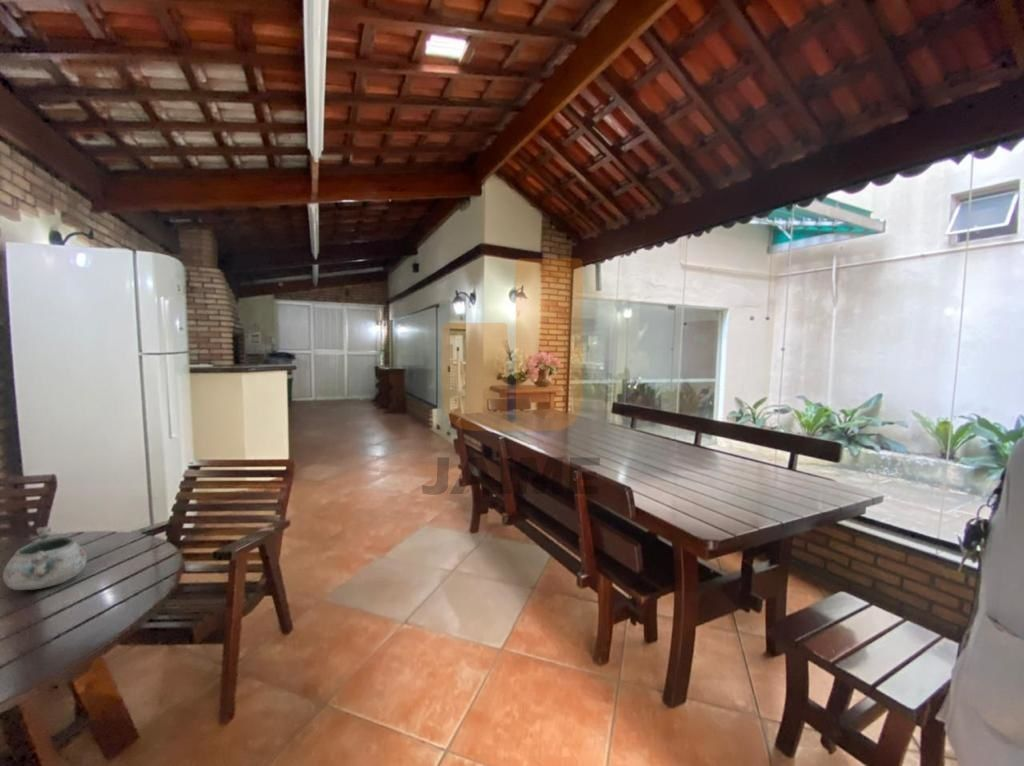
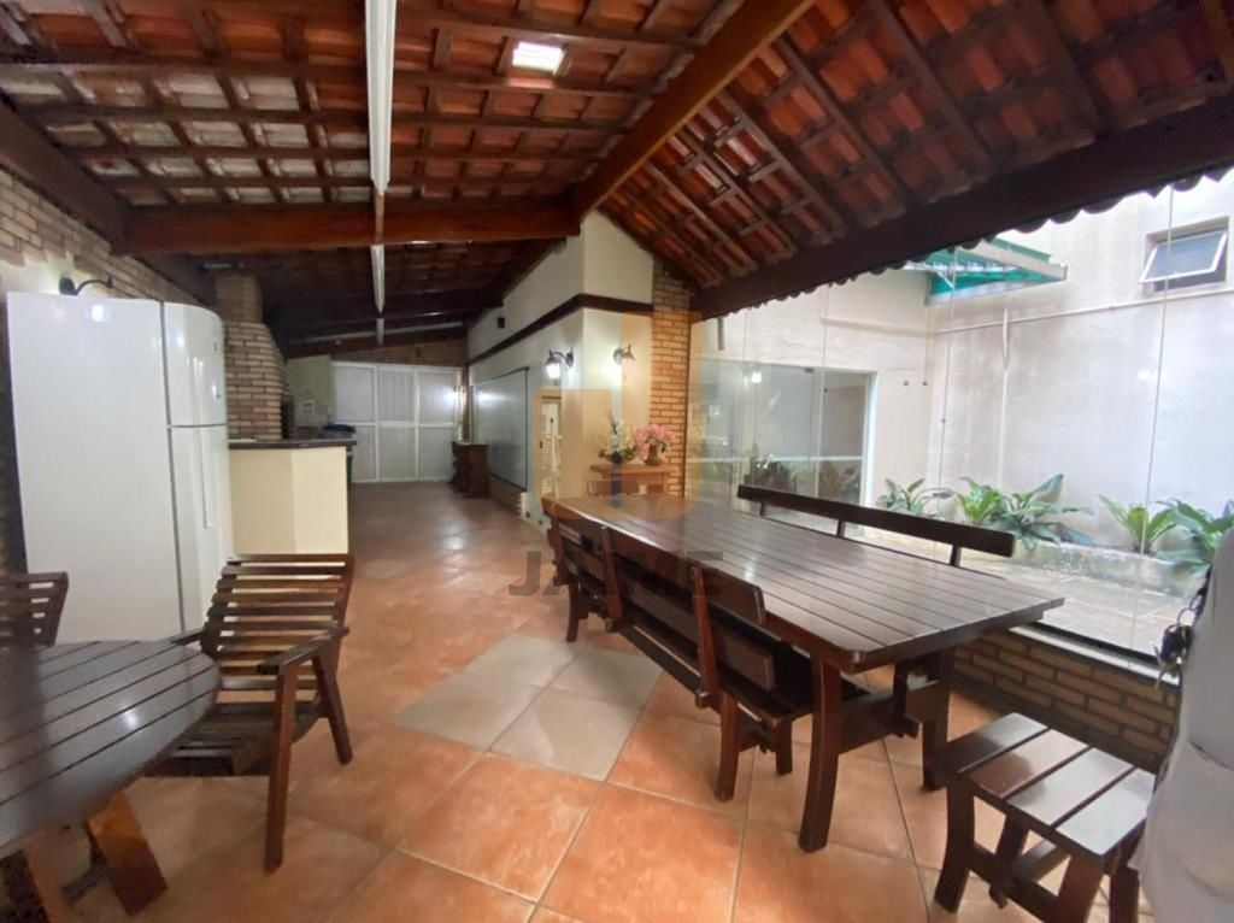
- decorative bowl [2,525,88,591]
